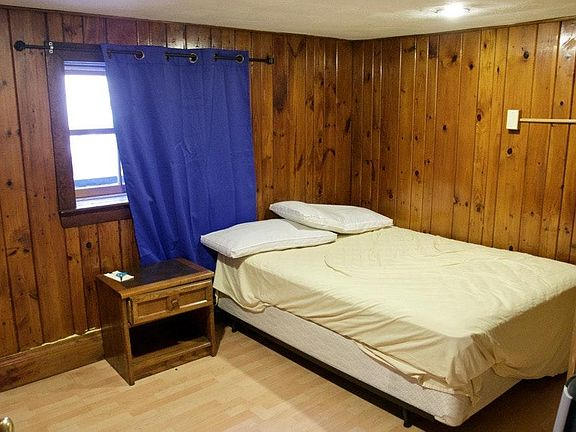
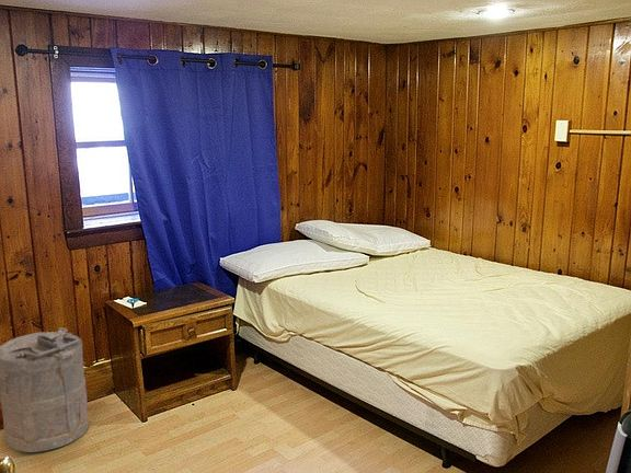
+ laundry hamper [0,326,90,453]
